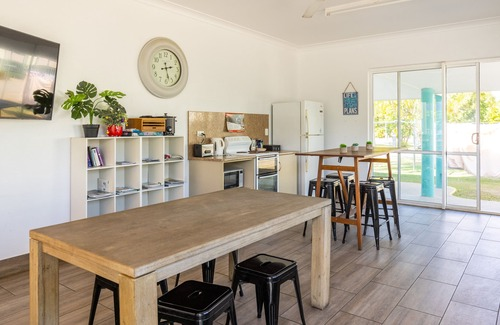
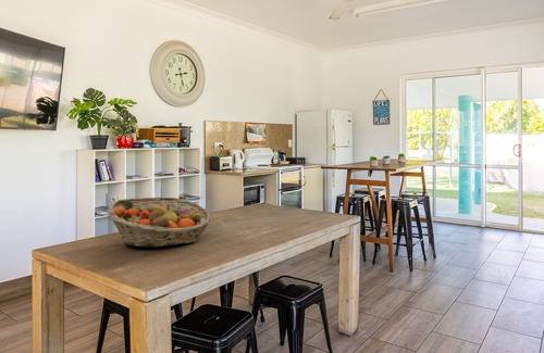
+ fruit basket [107,196,213,249]
